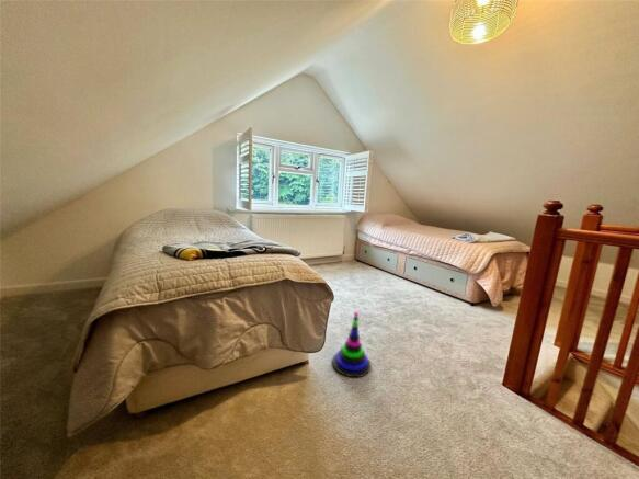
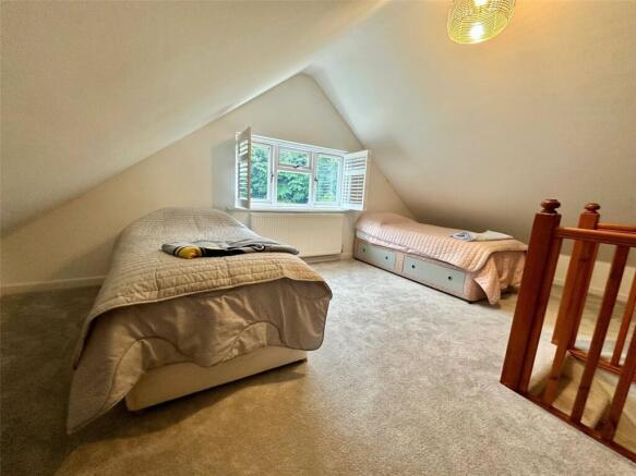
- stacking toy [331,311,372,378]
